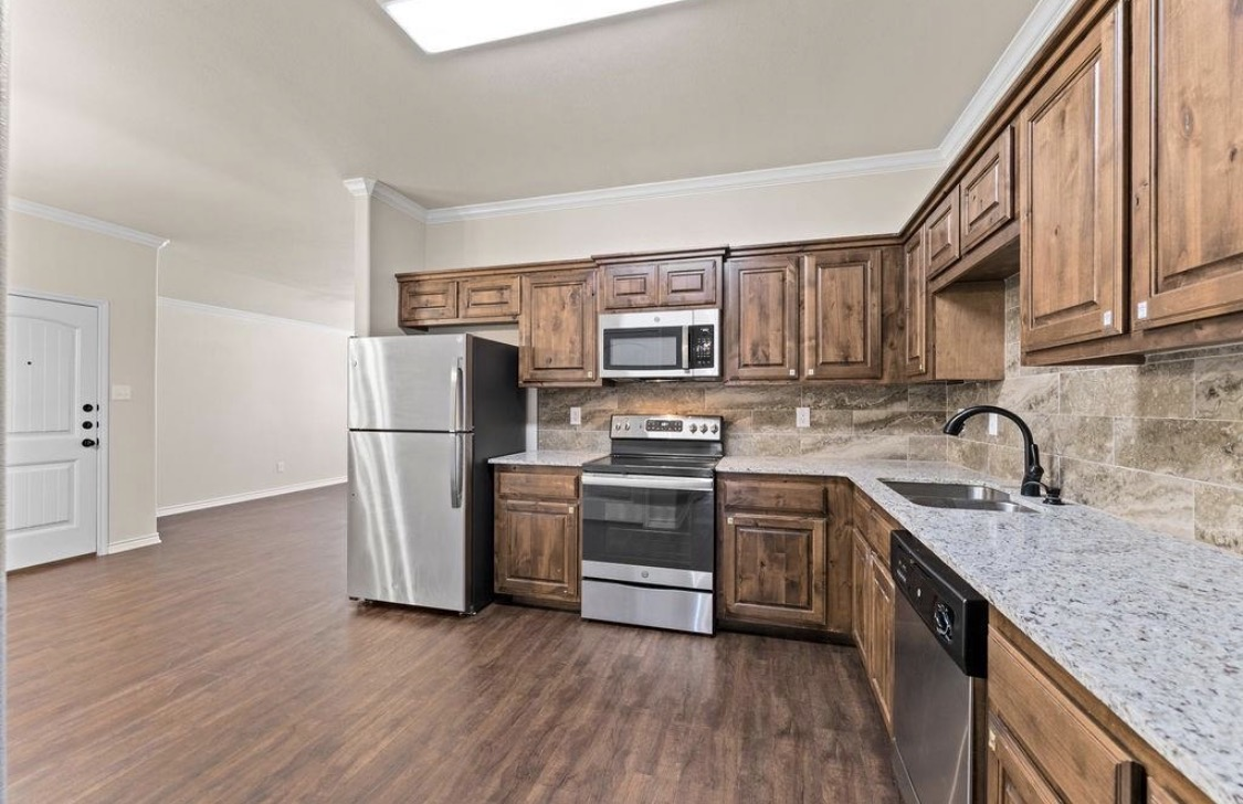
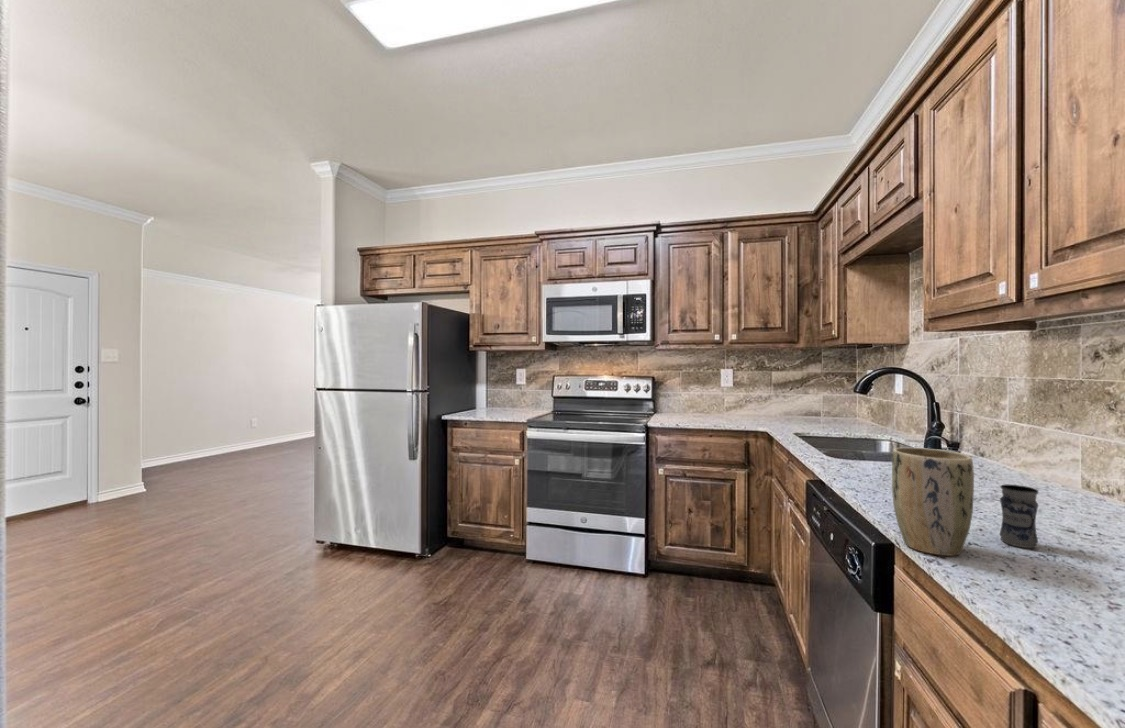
+ plant pot [891,446,975,557]
+ jar [999,484,1039,549]
